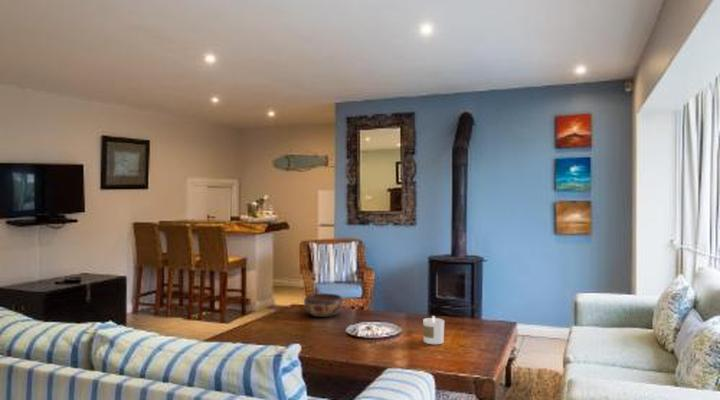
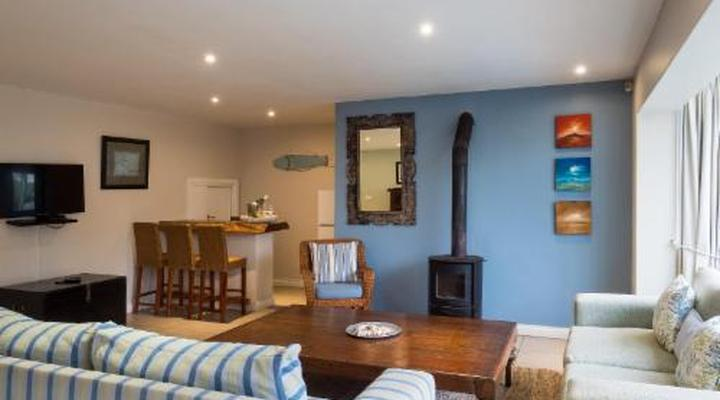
- candle [422,315,445,345]
- decorative bowl [303,292,344,318]
